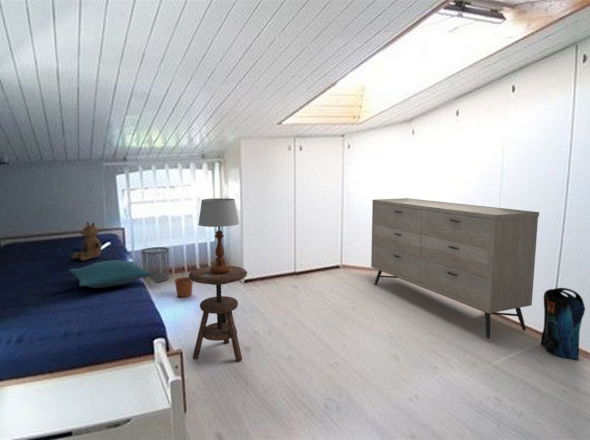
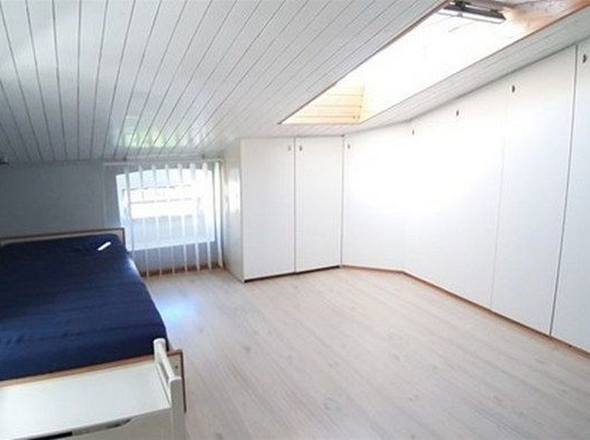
- pouch [540,287,586,361]
- table lamp [197,197,240,274]
- plant pot [174,270,194,298]
- teddy bear [70,221,103,262]
- waste bin [140,246,170,283]
- side table [188,264,248,362]
- pillow [68,259,152,289]
- dresser [370,197,540,340]
